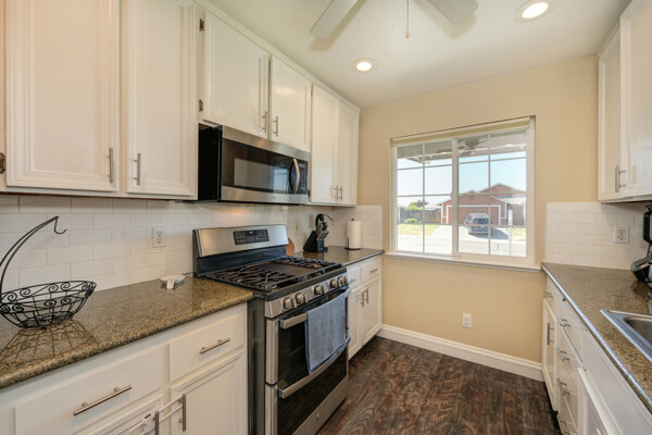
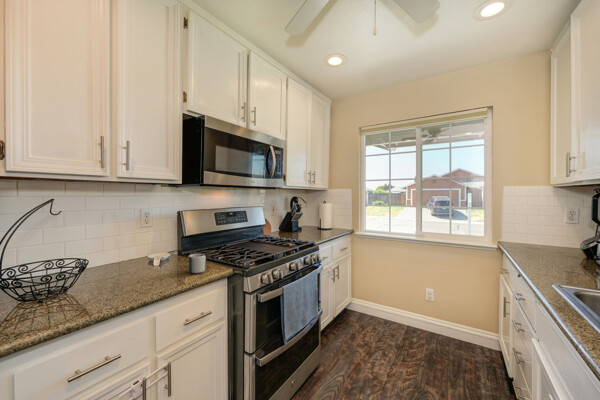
+ mug [188,253,207,275]
